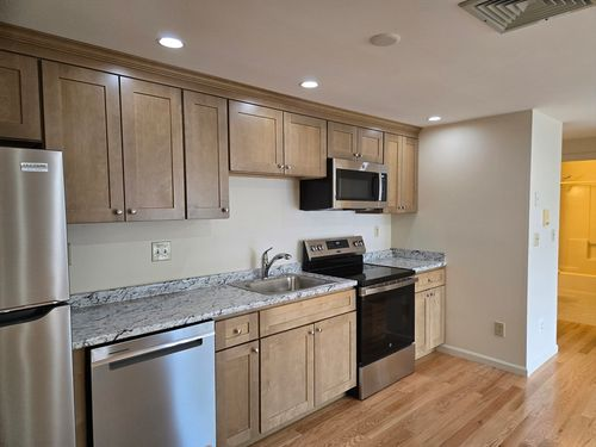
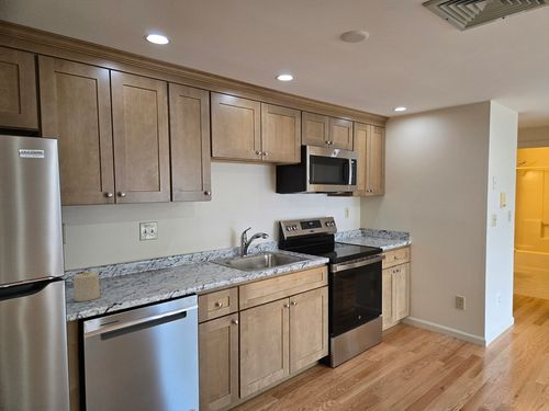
+ candle [72,270,101,302]
